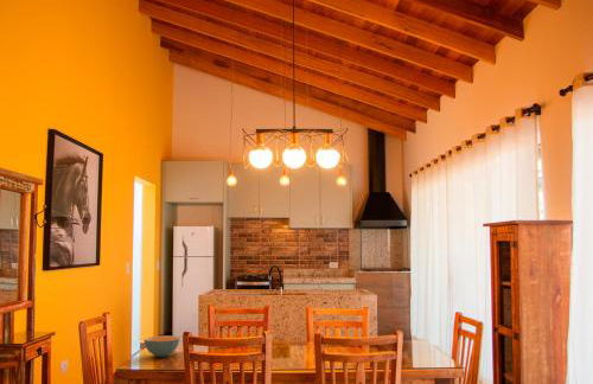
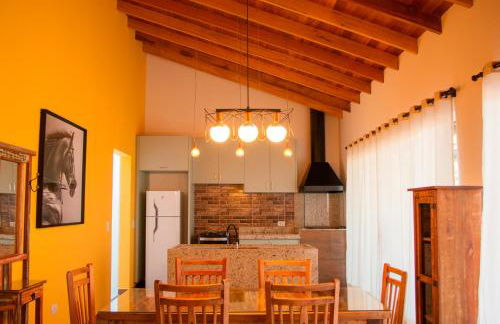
- cereal bowl [144,334,180,358]
